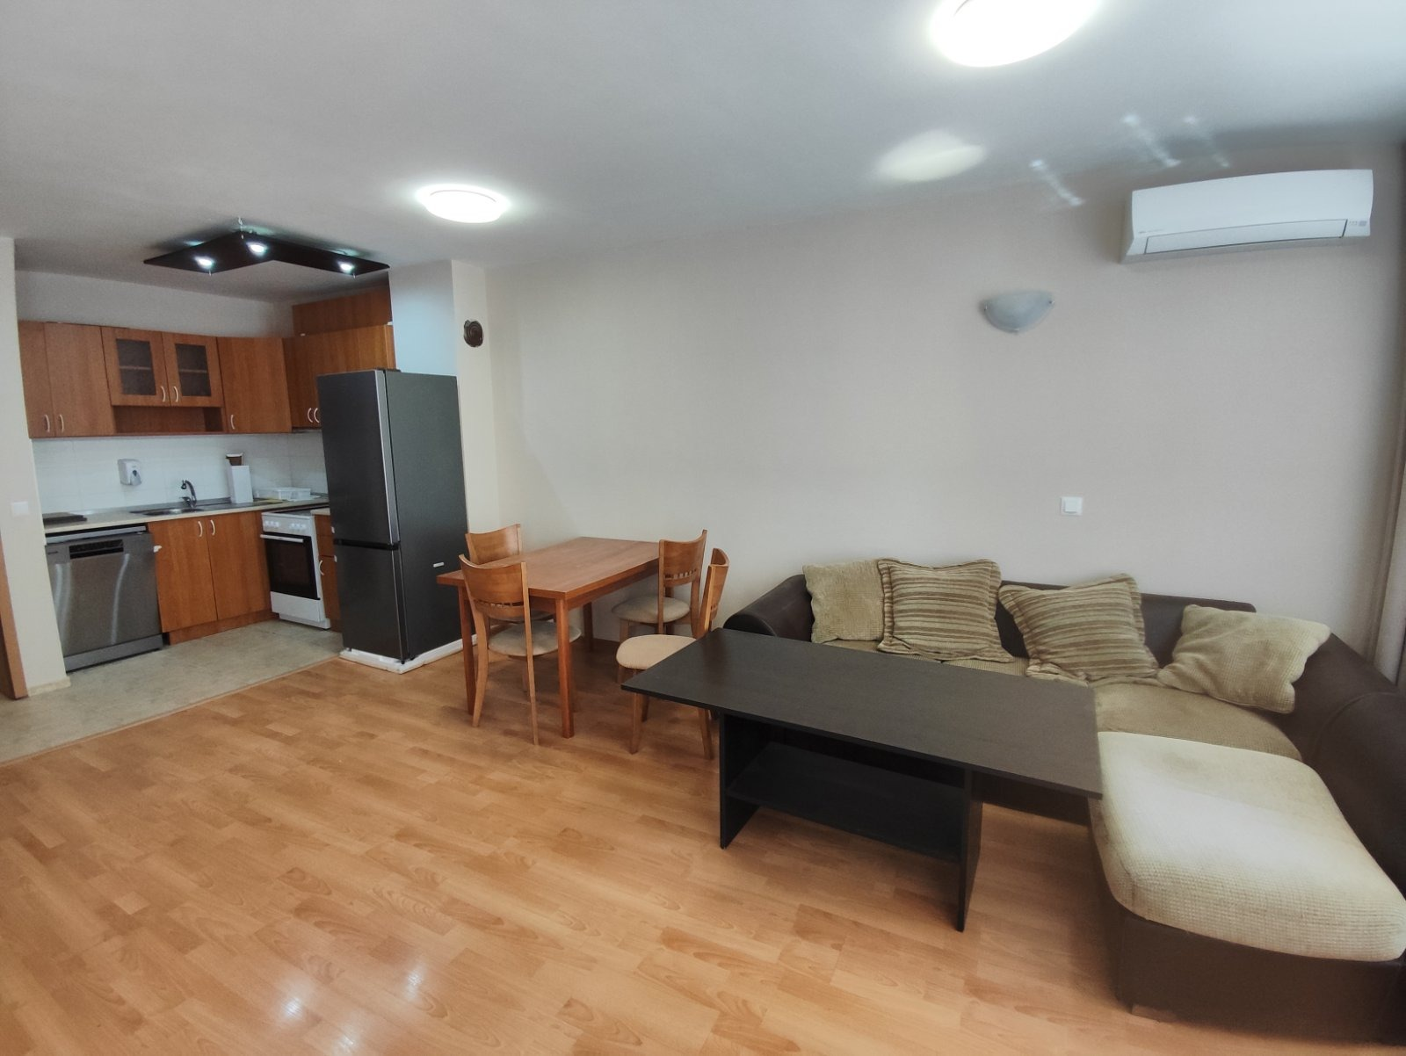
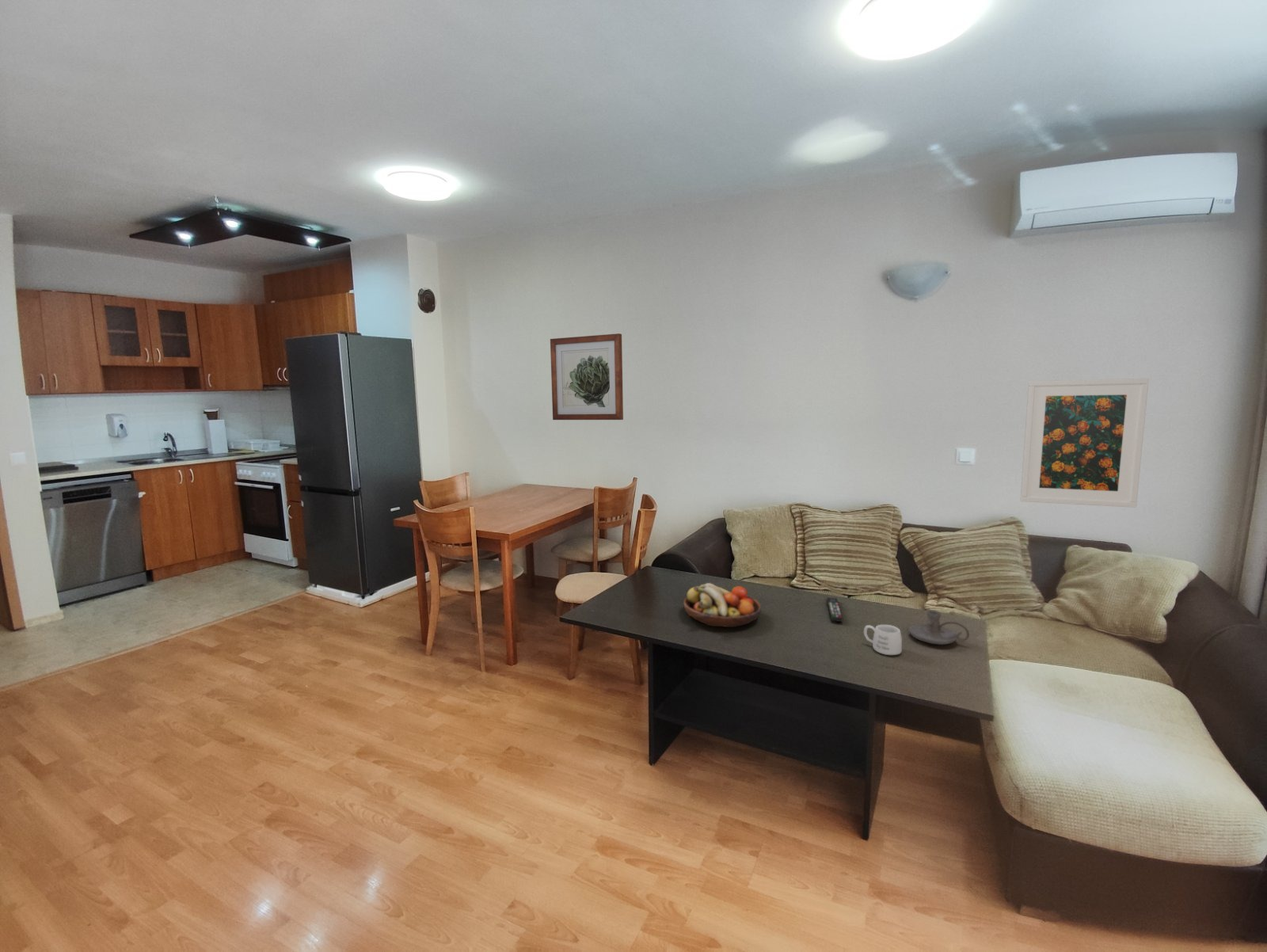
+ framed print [1019,378,1150,508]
+ fruit bowl [683,582,762,628]
+ candle holder [908,609,970,645]
+ wall art [550,333,624,421]
+ remote control [826,596,843,623]
+ mug [863,624,903,656]
